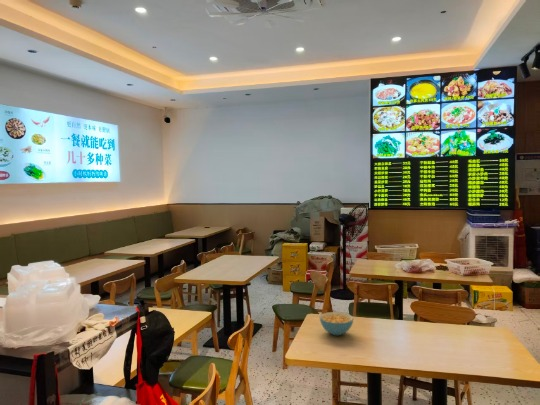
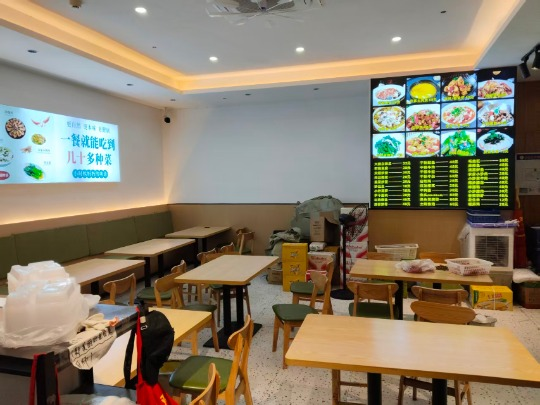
- cereal bowl [319,311,354,336]
